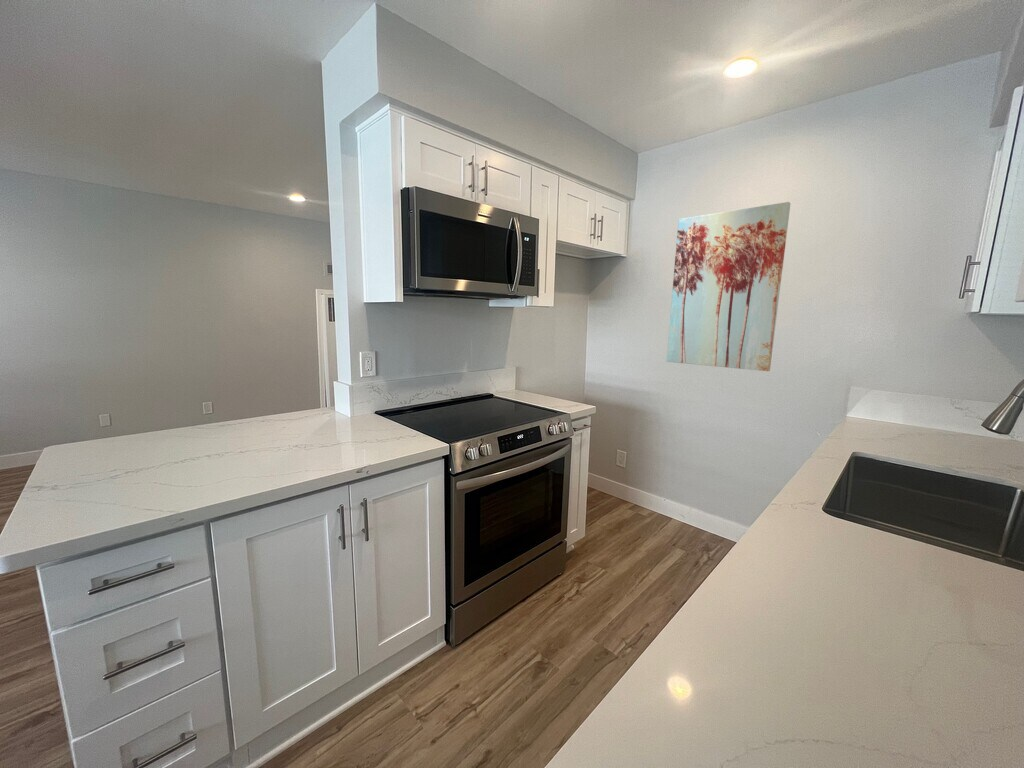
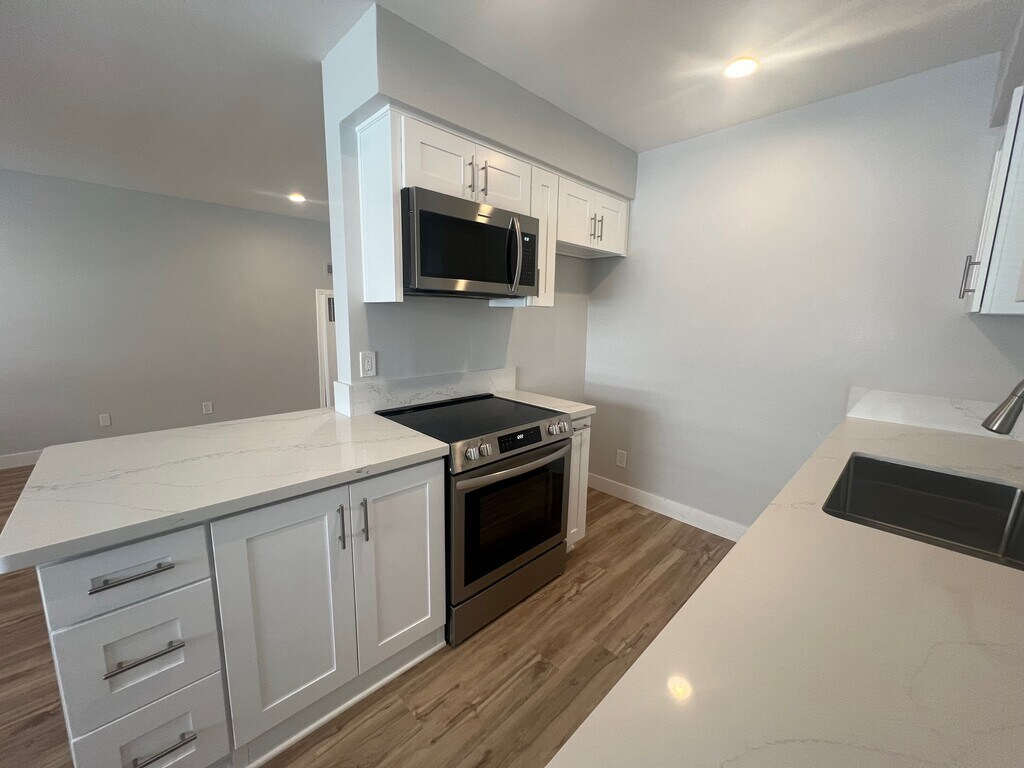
- wall art [666,201,791,372]
